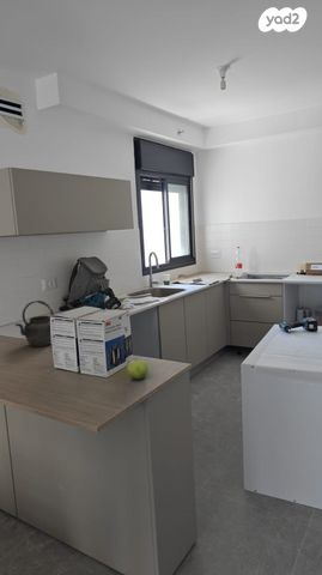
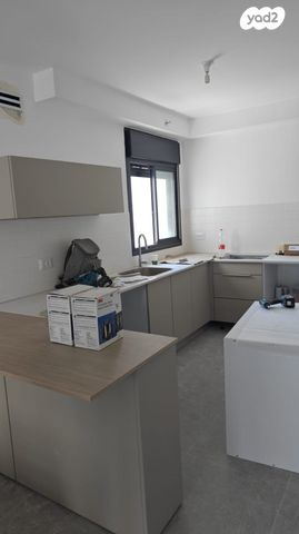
- fruit [126,357,150,381]
- kettle [14,299,55,347]
